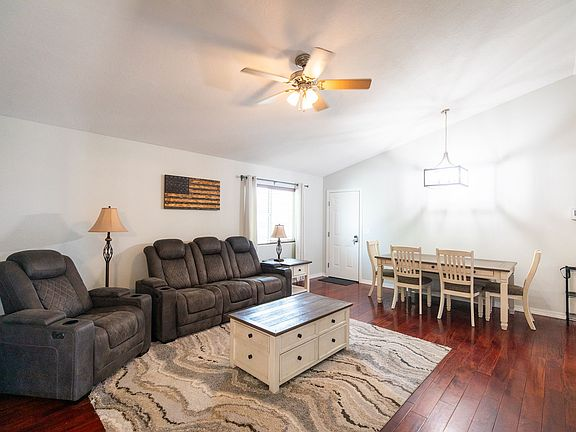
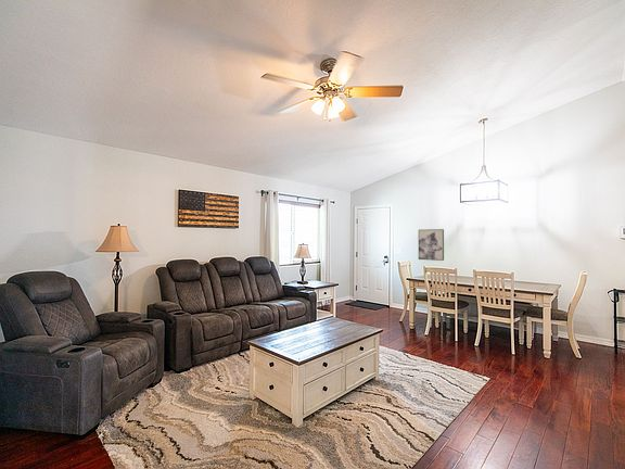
+ wall art [418,228,445,262]
